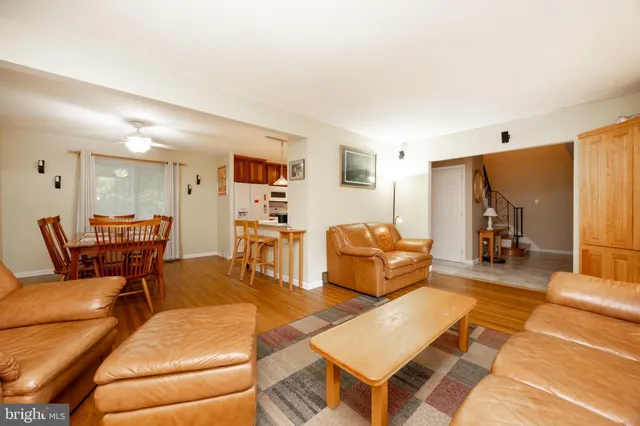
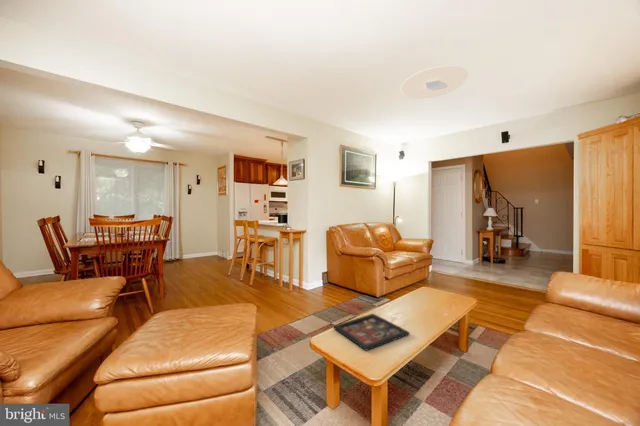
+ ceiling light [400,65,469,100]
+ decorative tray [332,313,411,352]
